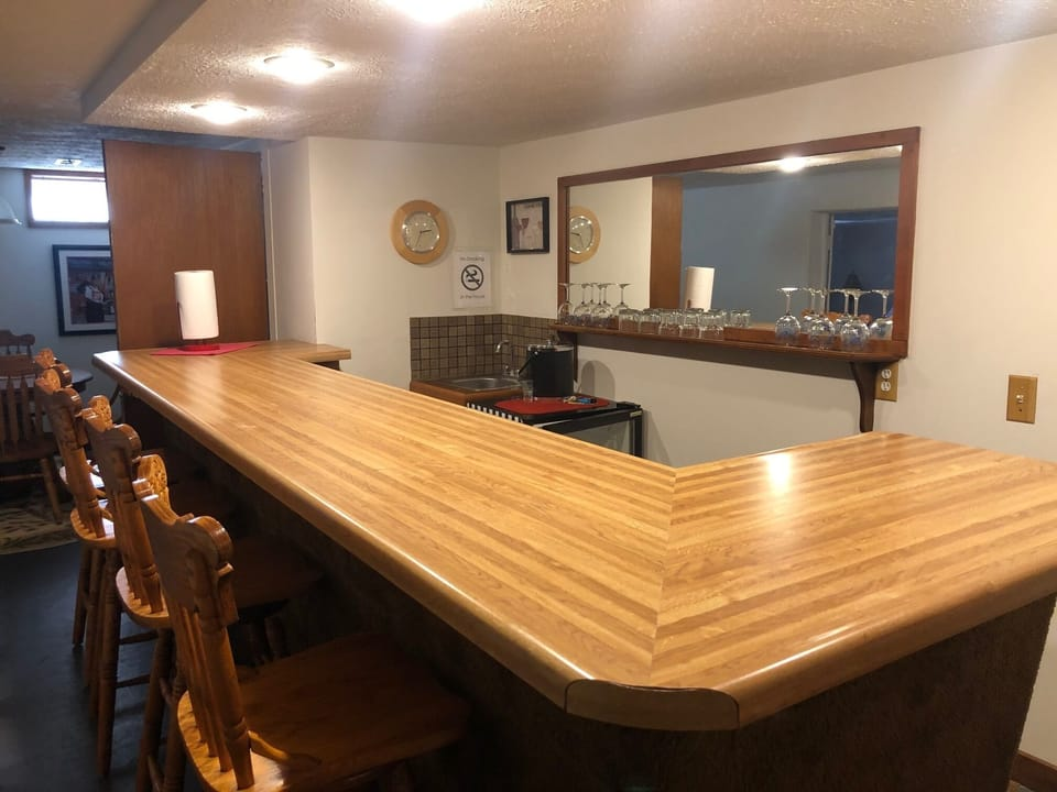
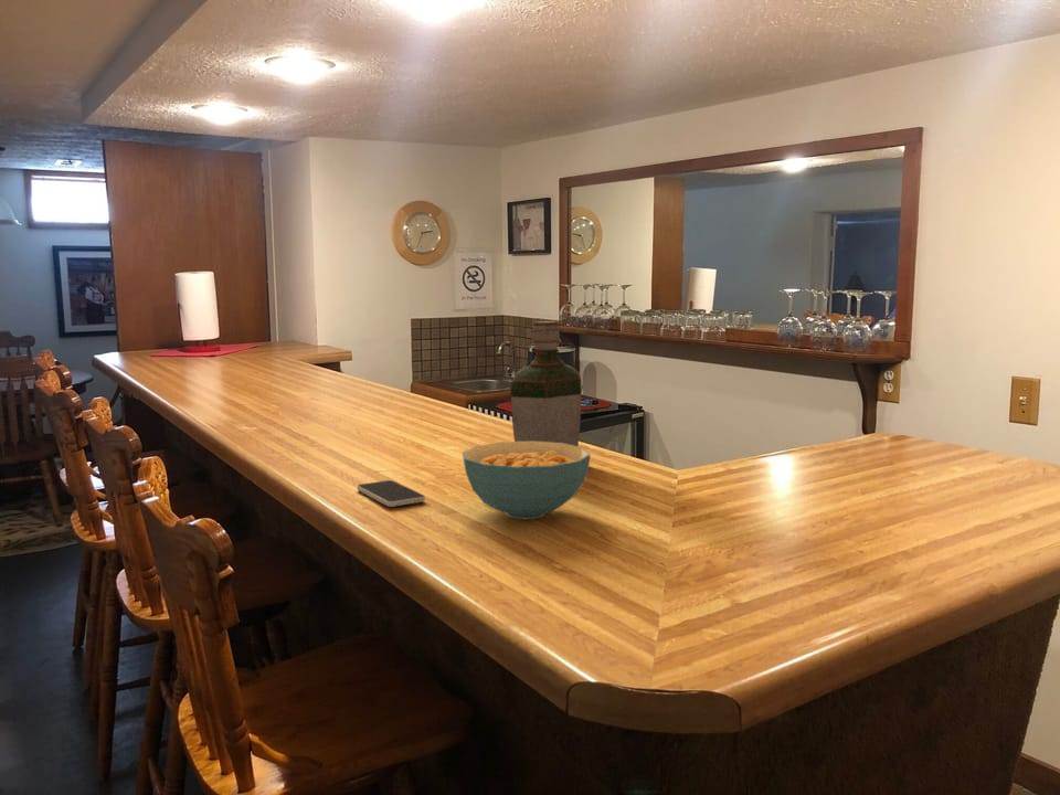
+ smartphone [357,479,426,508]
+ cereal bowl [462,441,592,520]
+ bottle [510,320,582,447]
